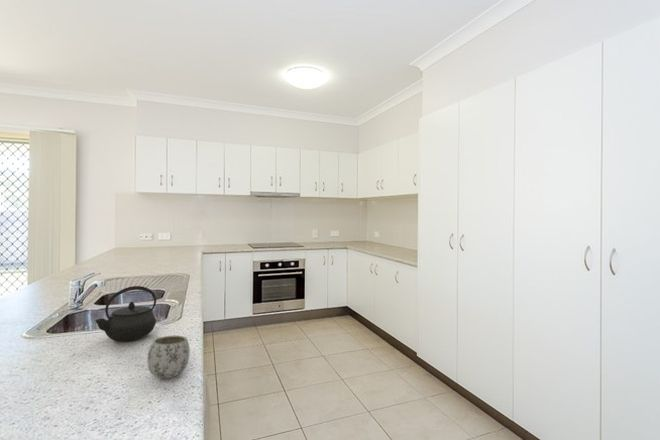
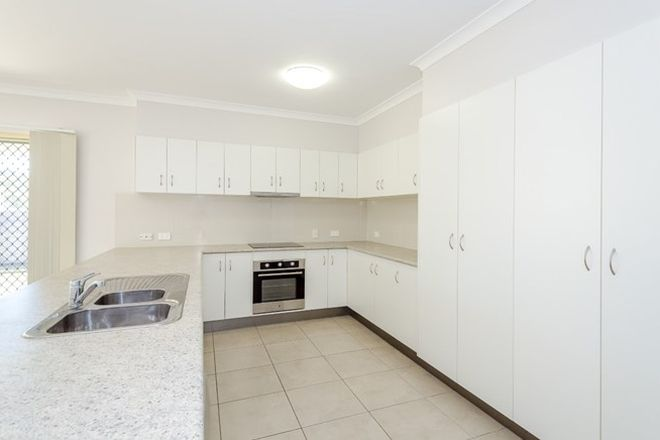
- kettle [94,285,157,343]
- mug [146,335,191,379]
